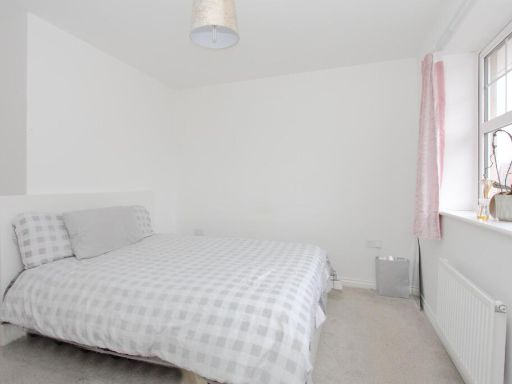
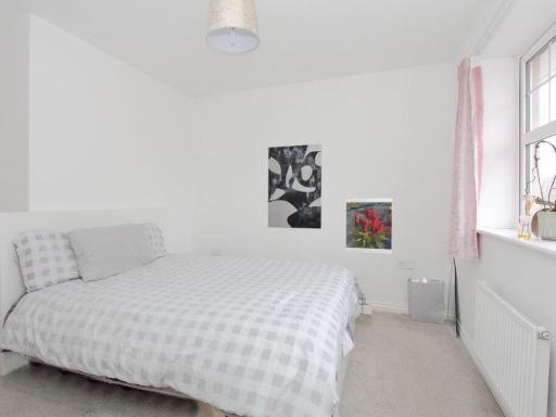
+ wall art [267,143,323,230]
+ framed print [344,197,393,255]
